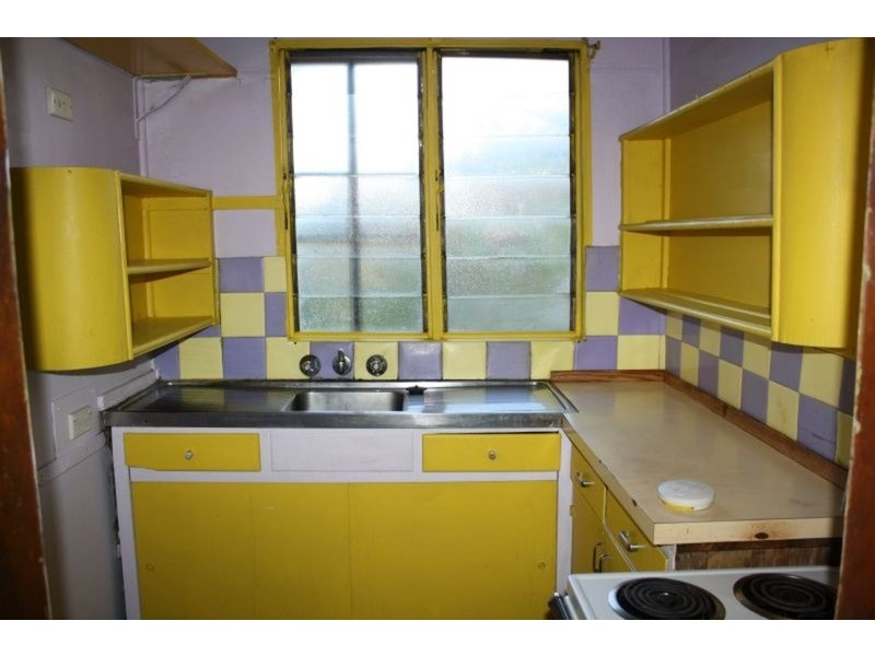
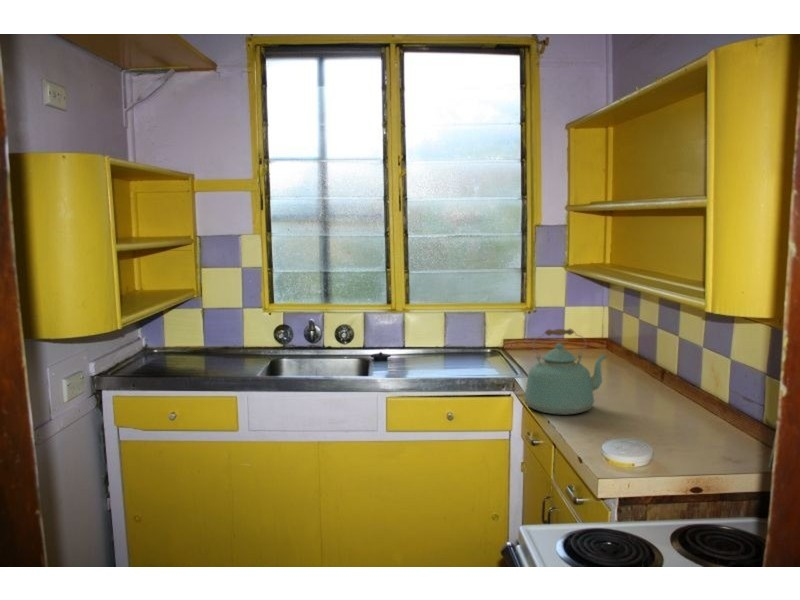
+ kettle [523,328,608,416]
